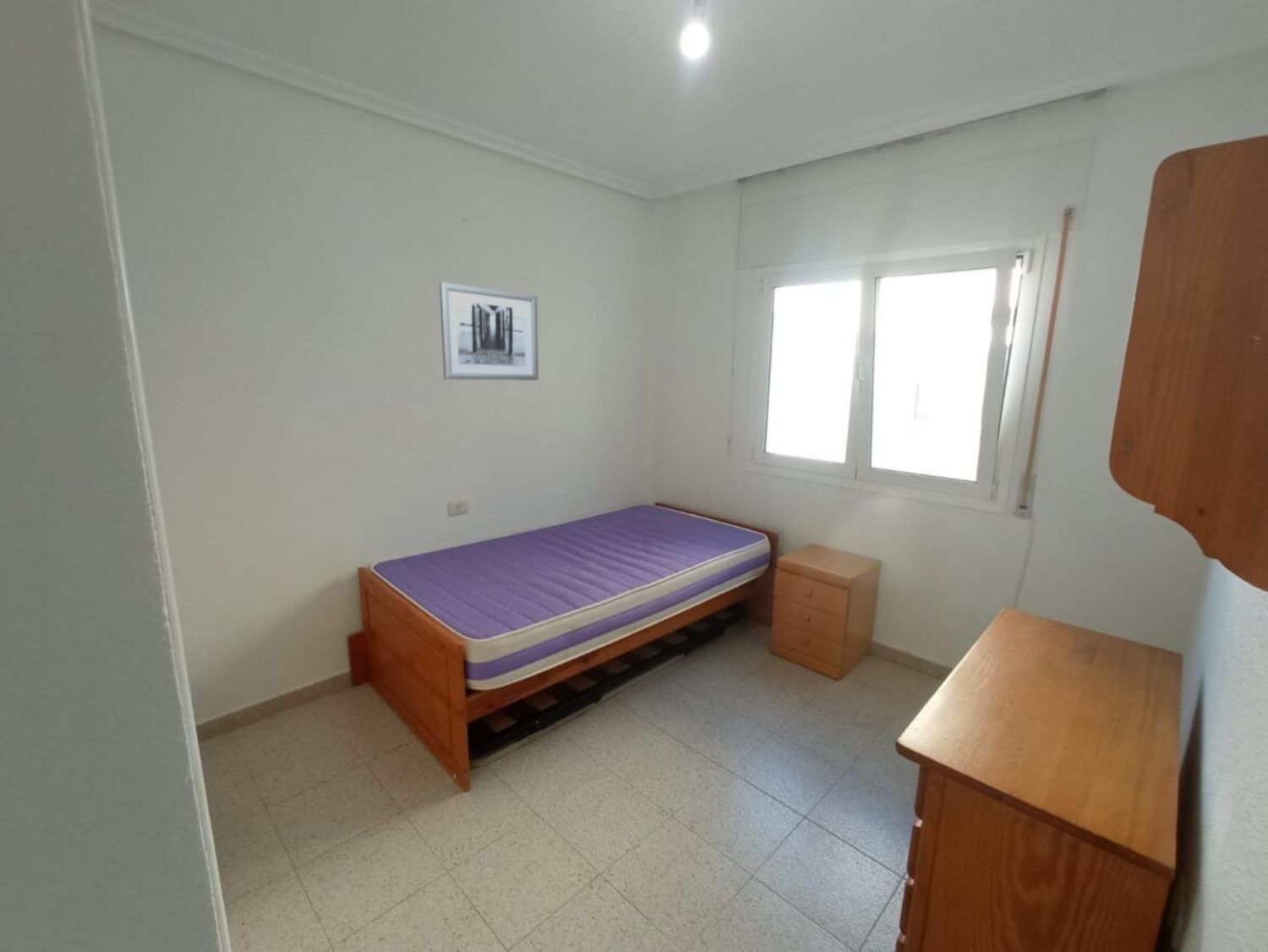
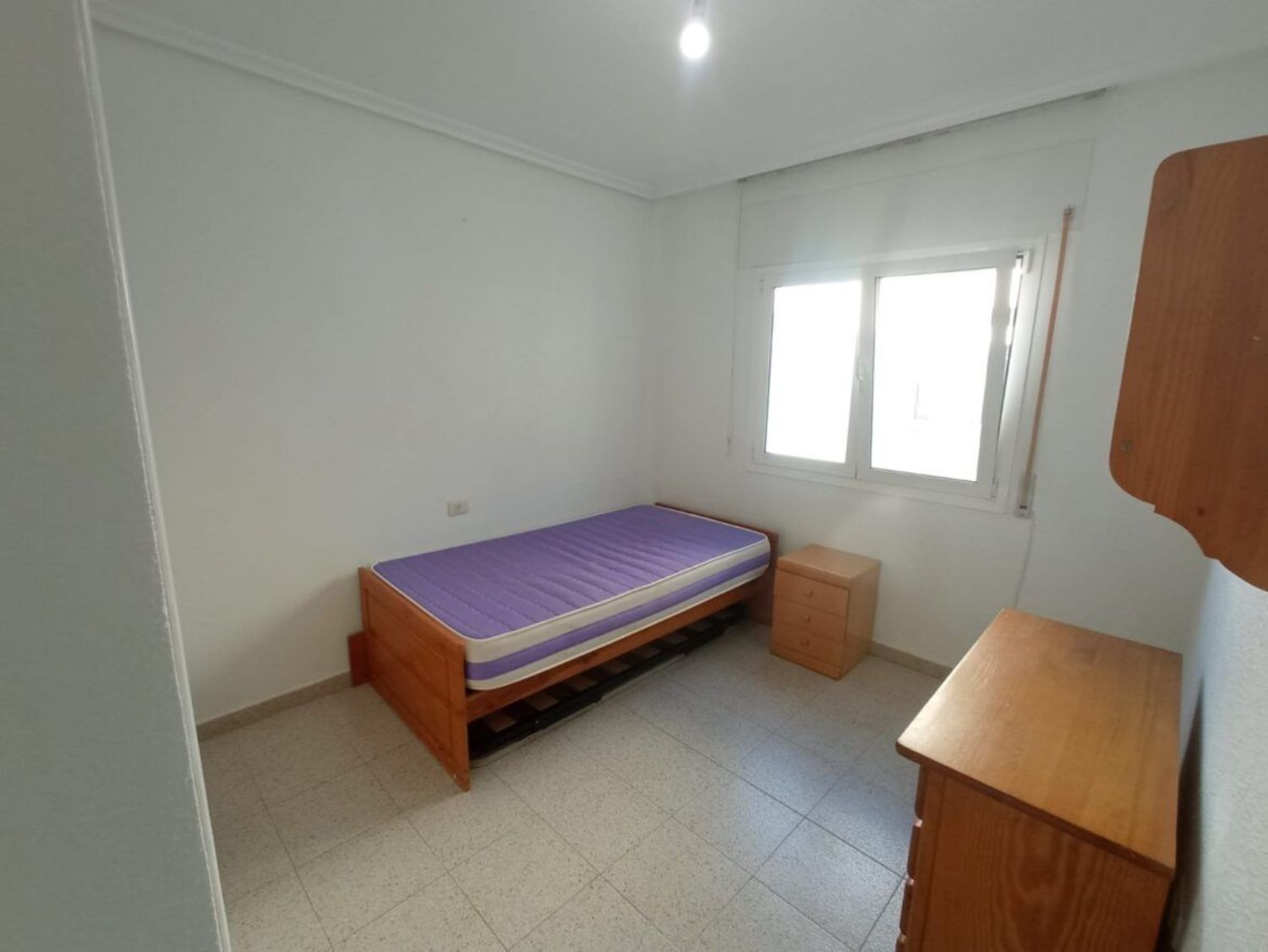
- wall art [439,282,539,381]
